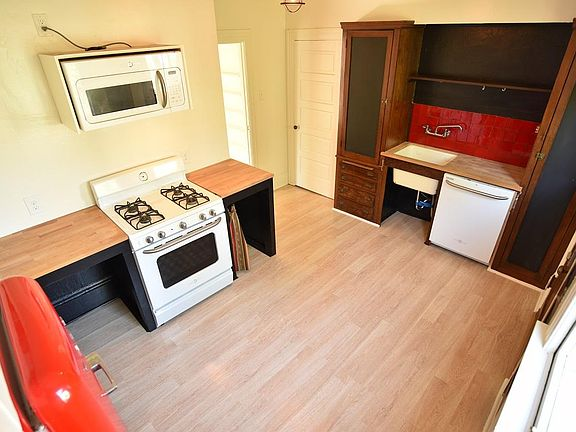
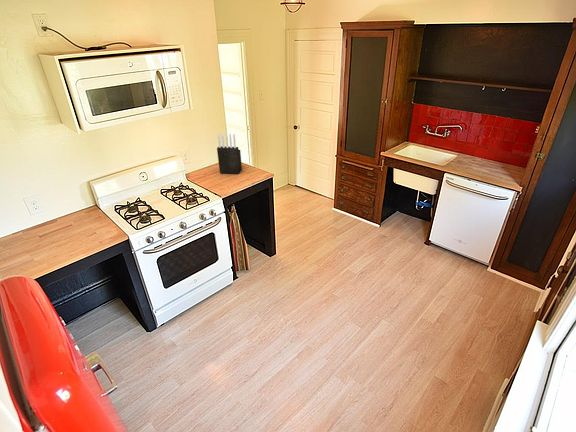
+ knife block [216,133,243,175]
